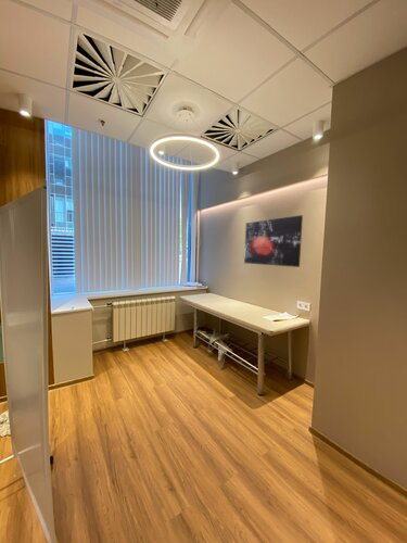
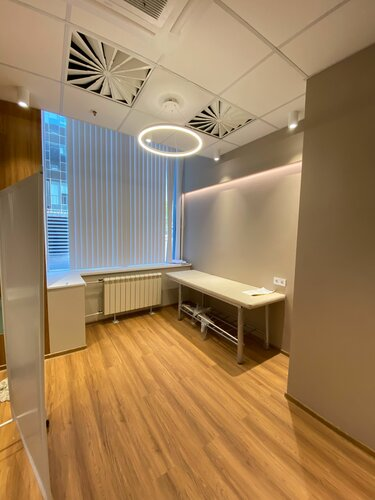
- wall art [243,214,304,268]
